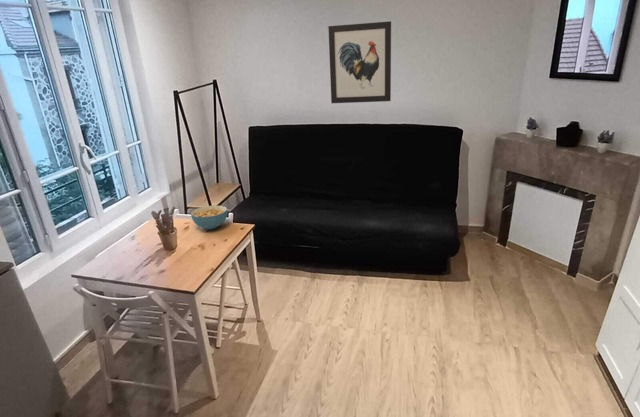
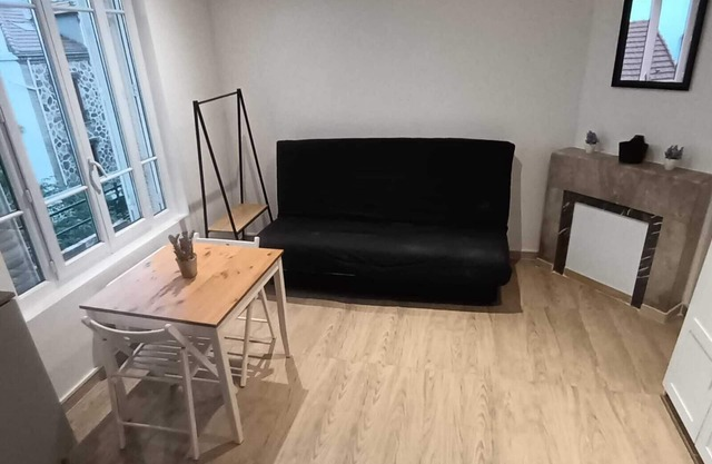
- wall art [327,20,392,104]
- cereal bowl [190,205,228,230]
